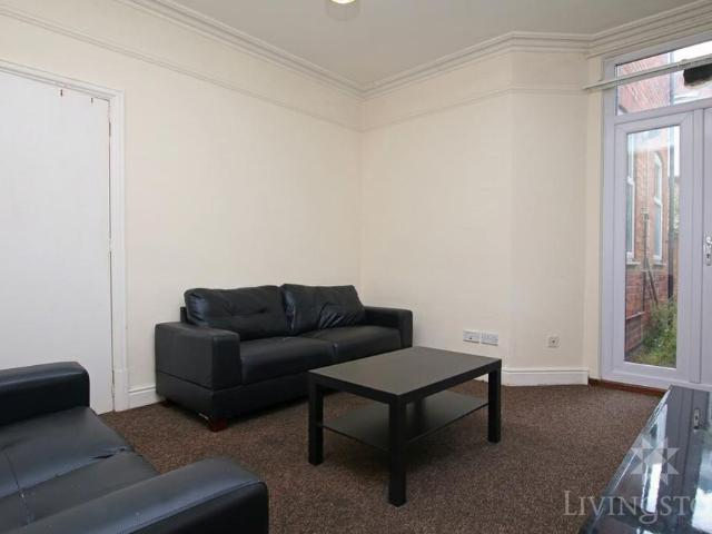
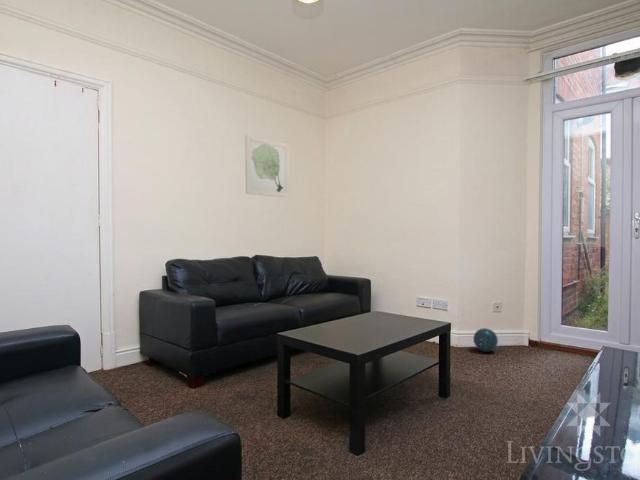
+ wall art [244,134,290,199]
+ decorative ball [472,327,499,353]
